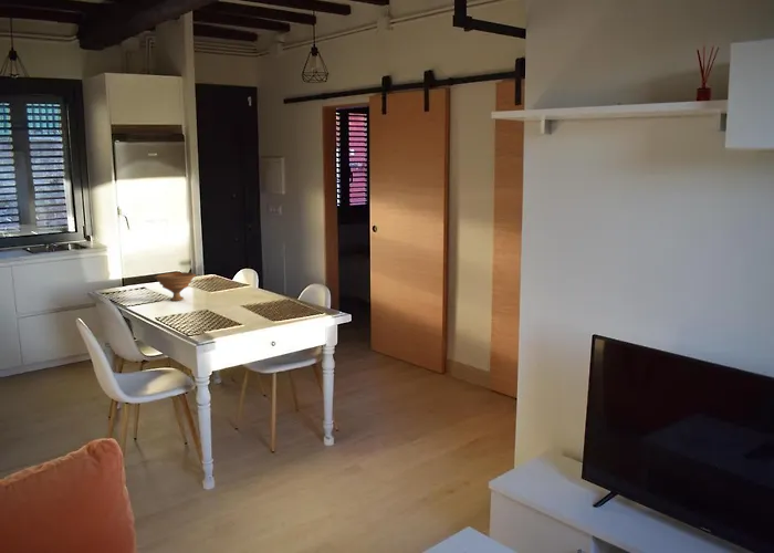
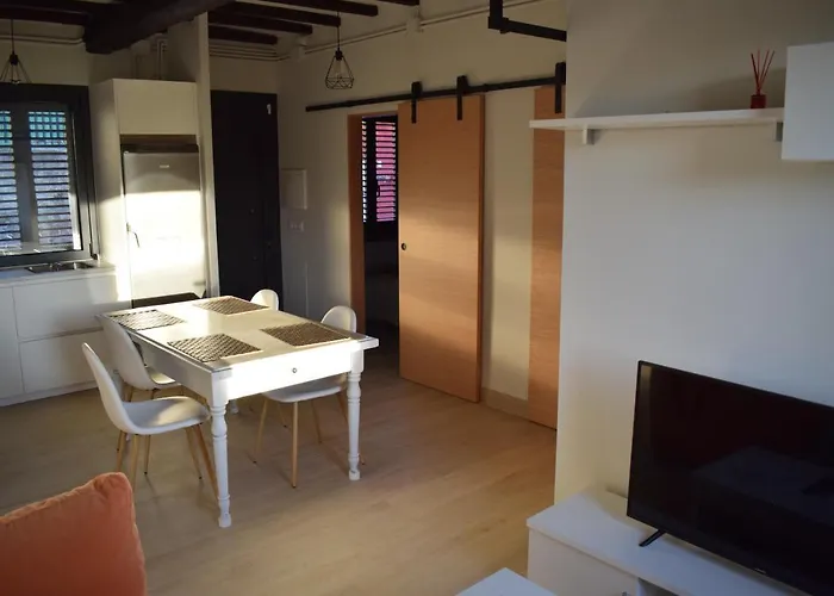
- bowl [154,271,197,302]
